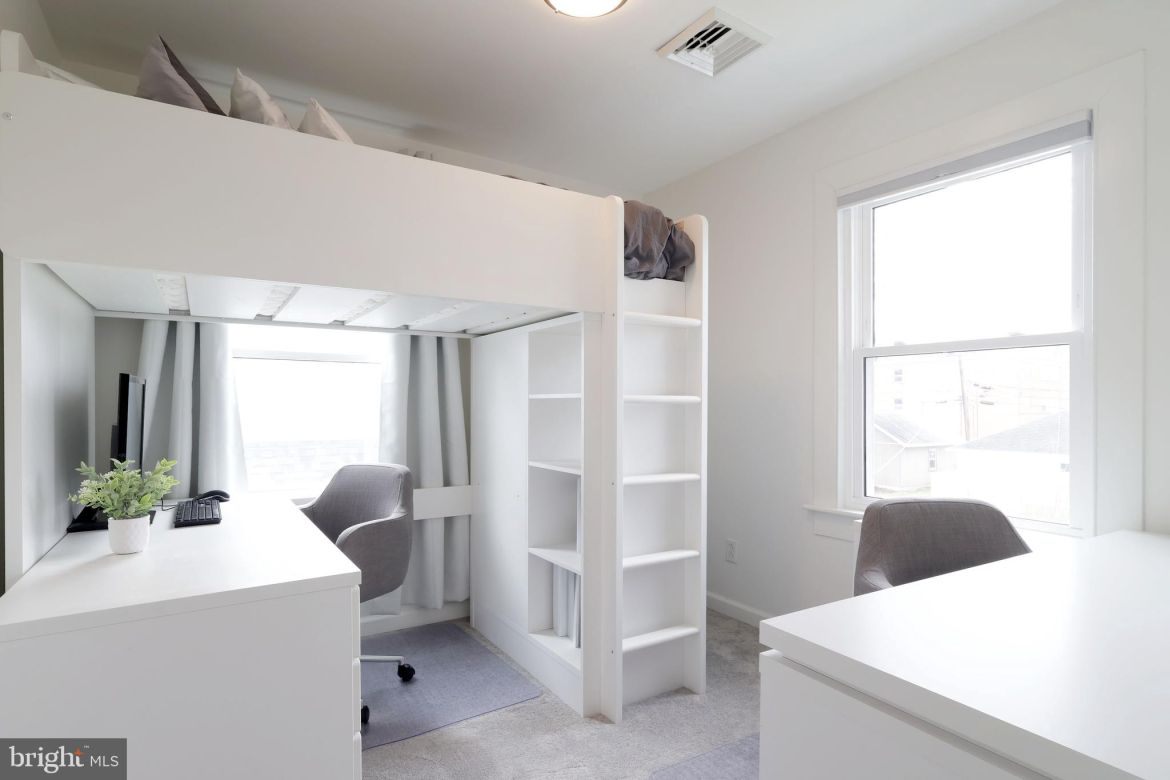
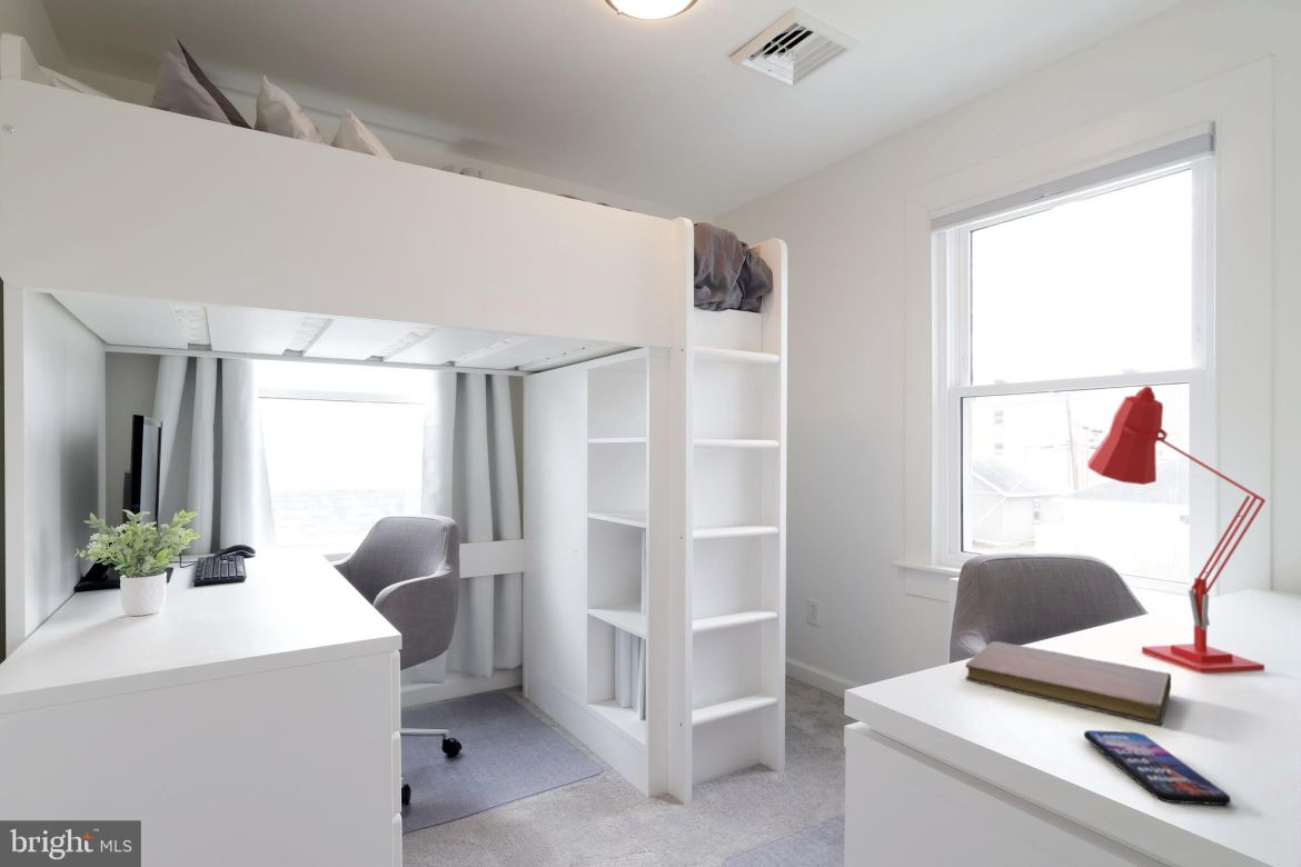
+ desk lamp [1086,386,1267,674]
+ smartphone [1083,729,1232,806]
+ notebook [964,640,1172,726]
